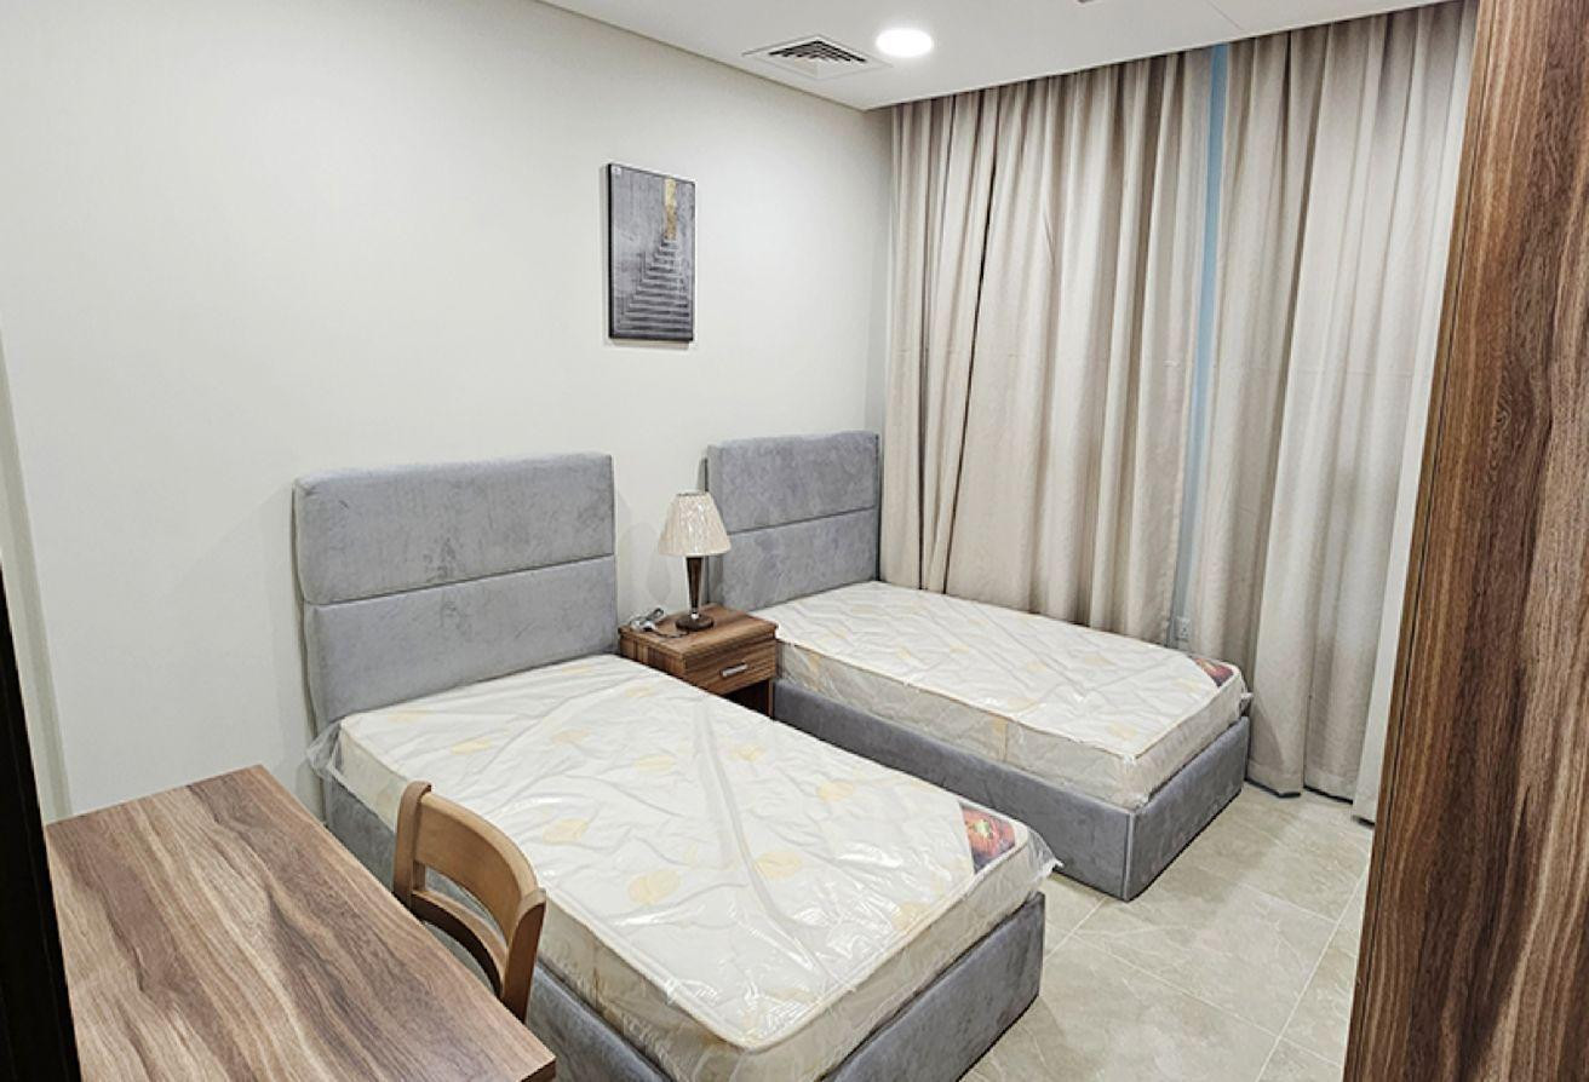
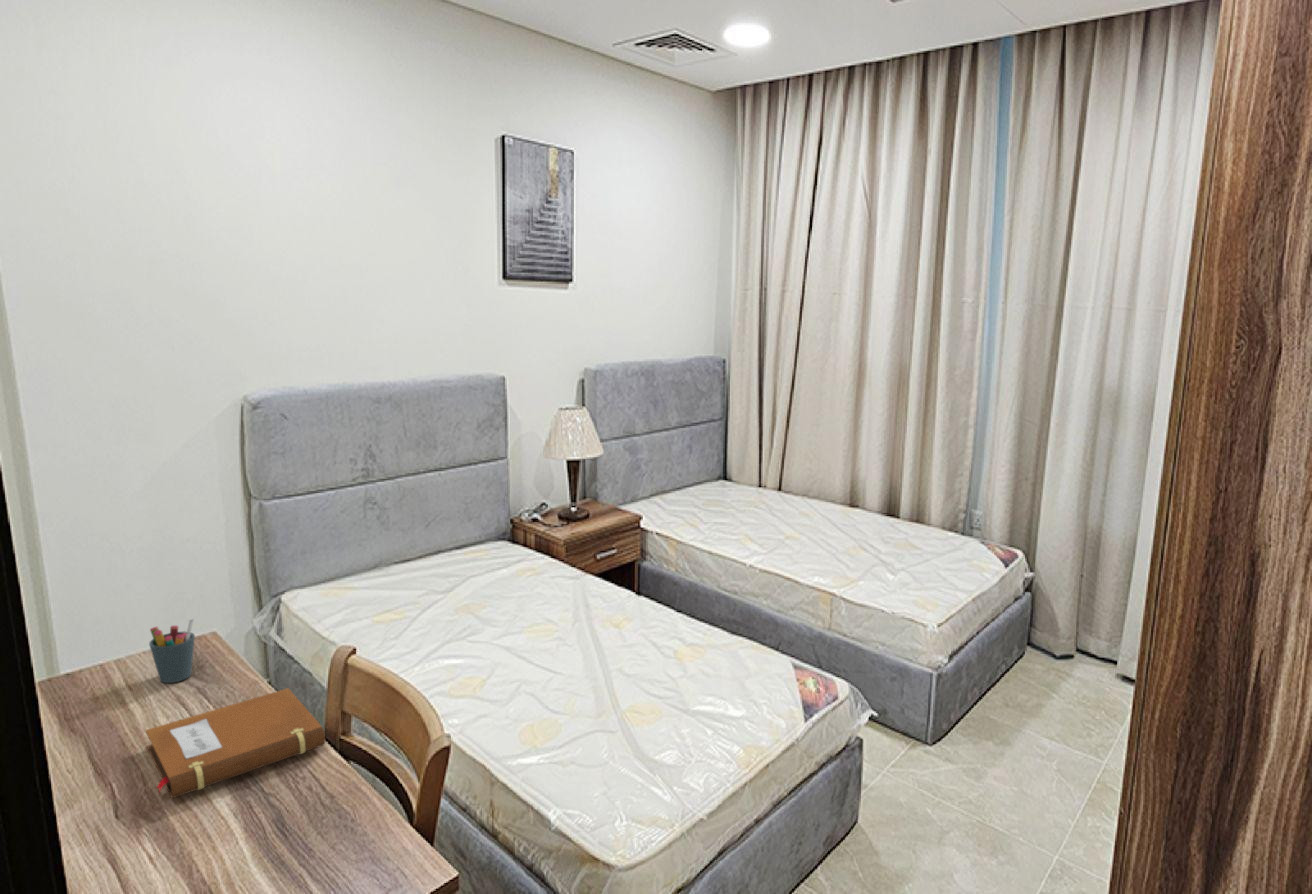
+ pen holder [148,616,196,684]
+ notebook [145,687,326,799]
